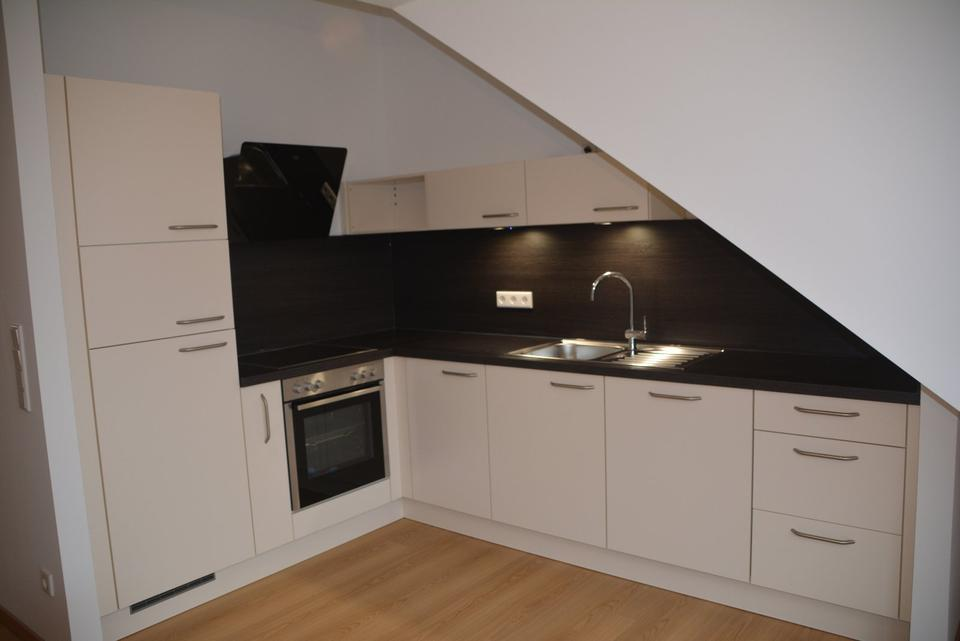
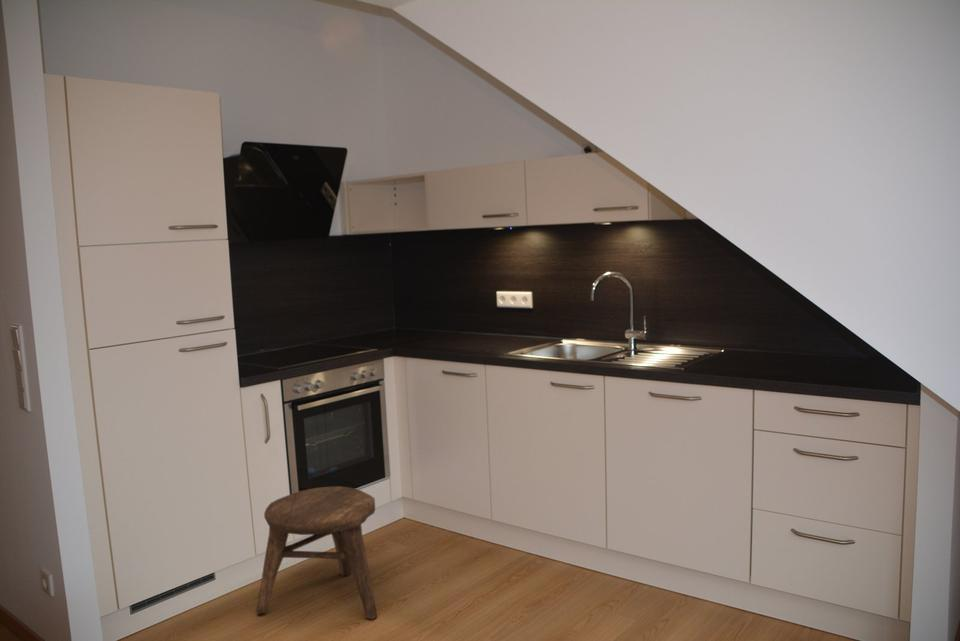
+ stool [255,485,378,621]
